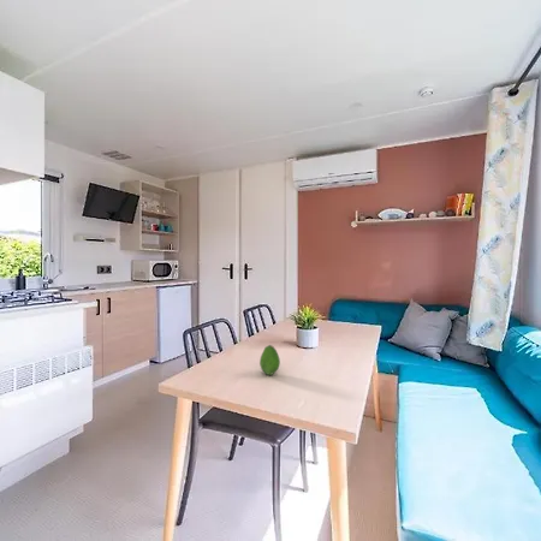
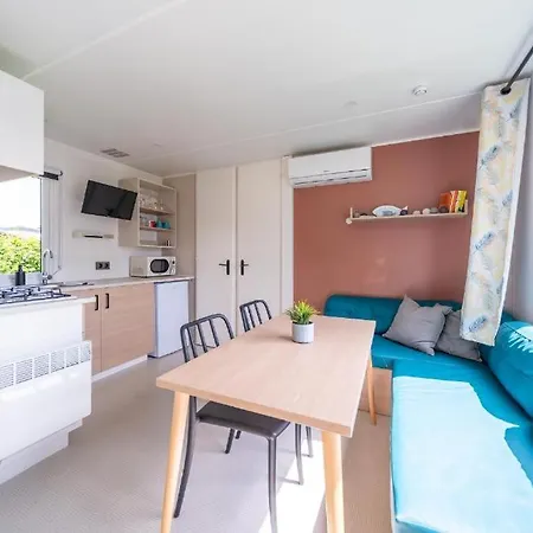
- fruit [258,344,281,376]
